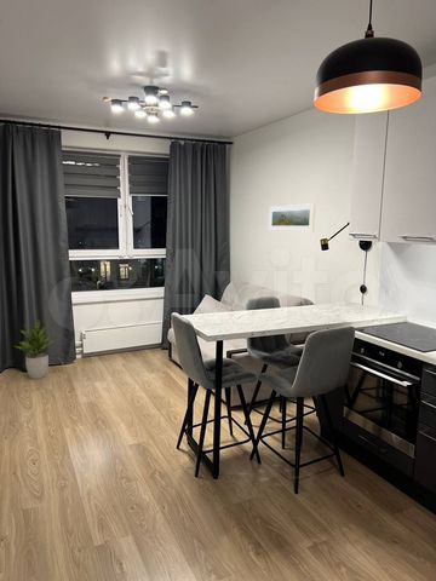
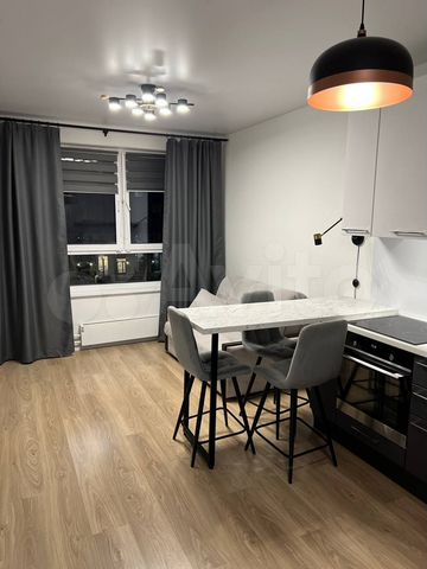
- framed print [268,202,316,232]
- potted plant [13,320,56,380]
